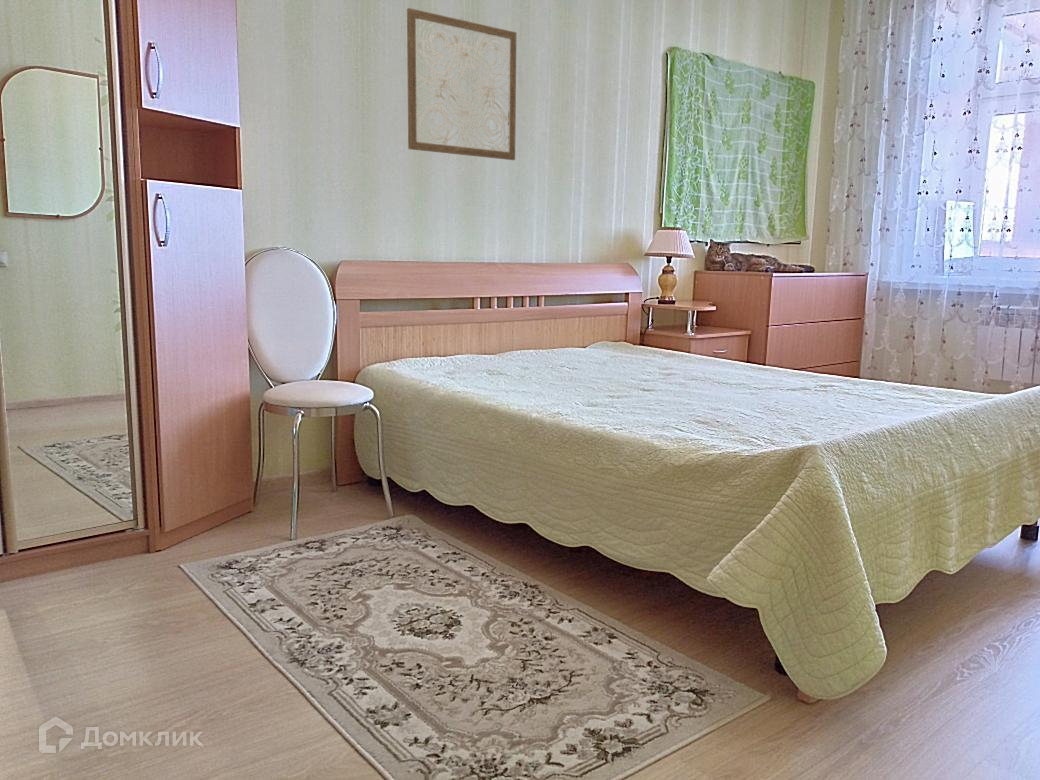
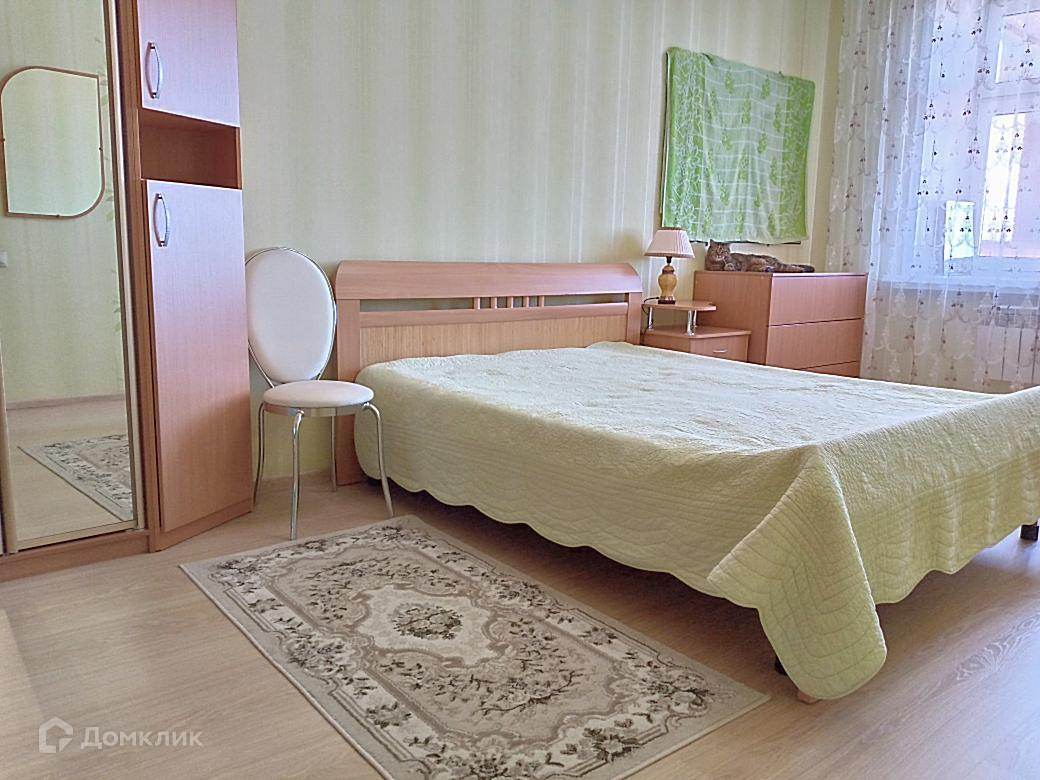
- wall art [406,7,517,161]
